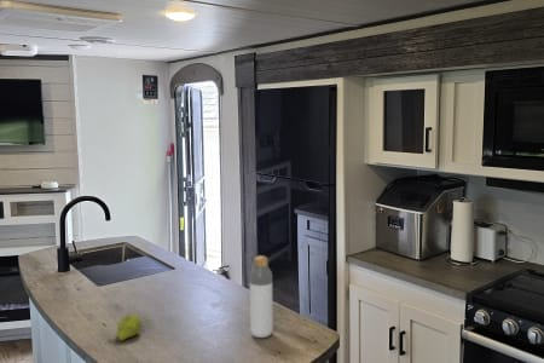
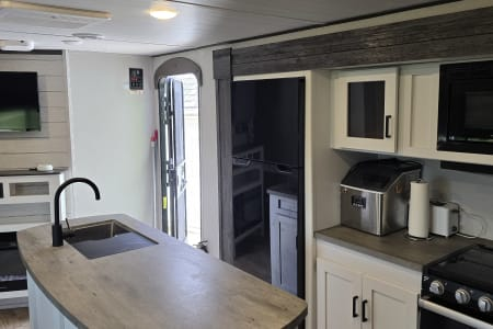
- fruit [106,313,143,342]
- bottle [249,254,274,339]
